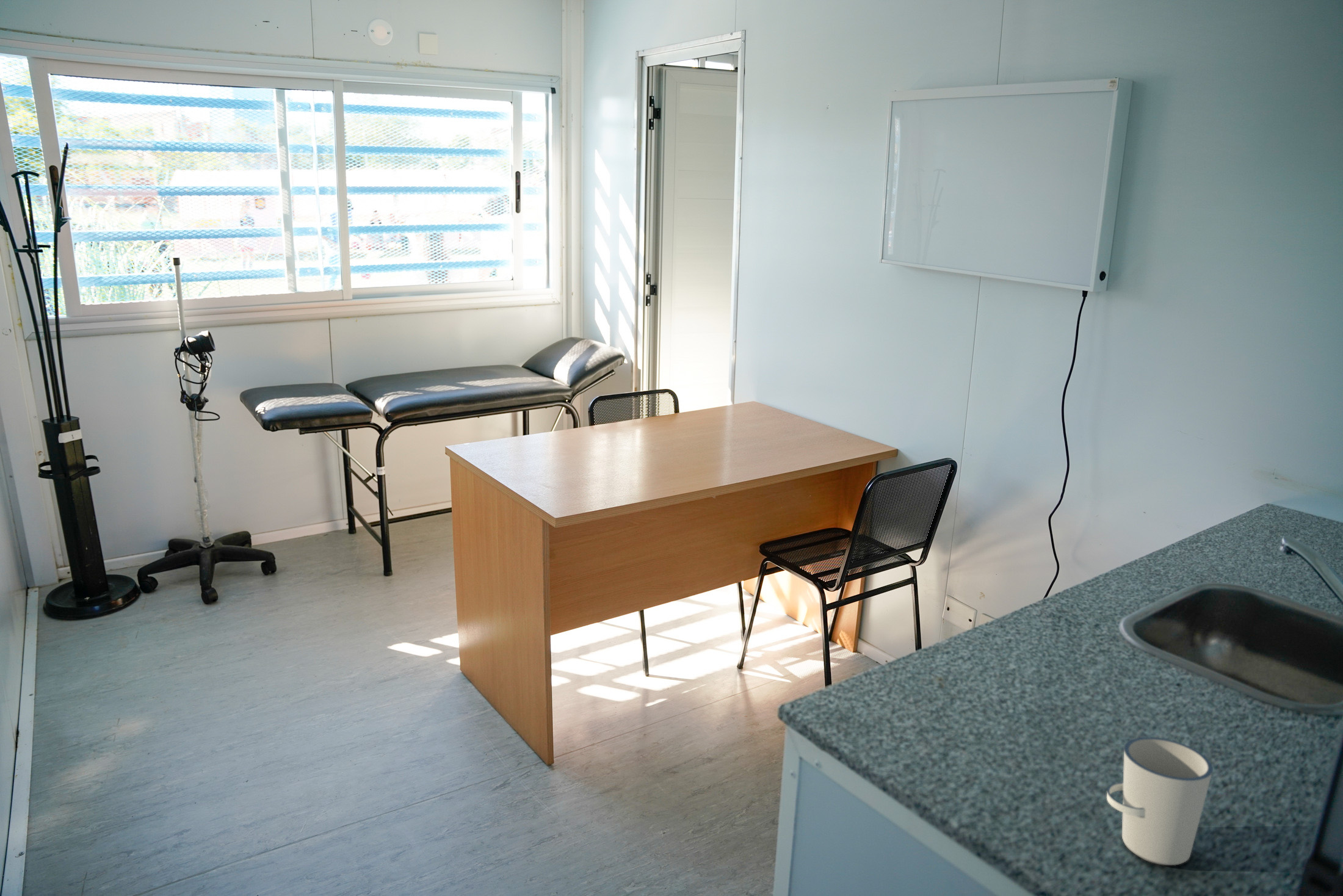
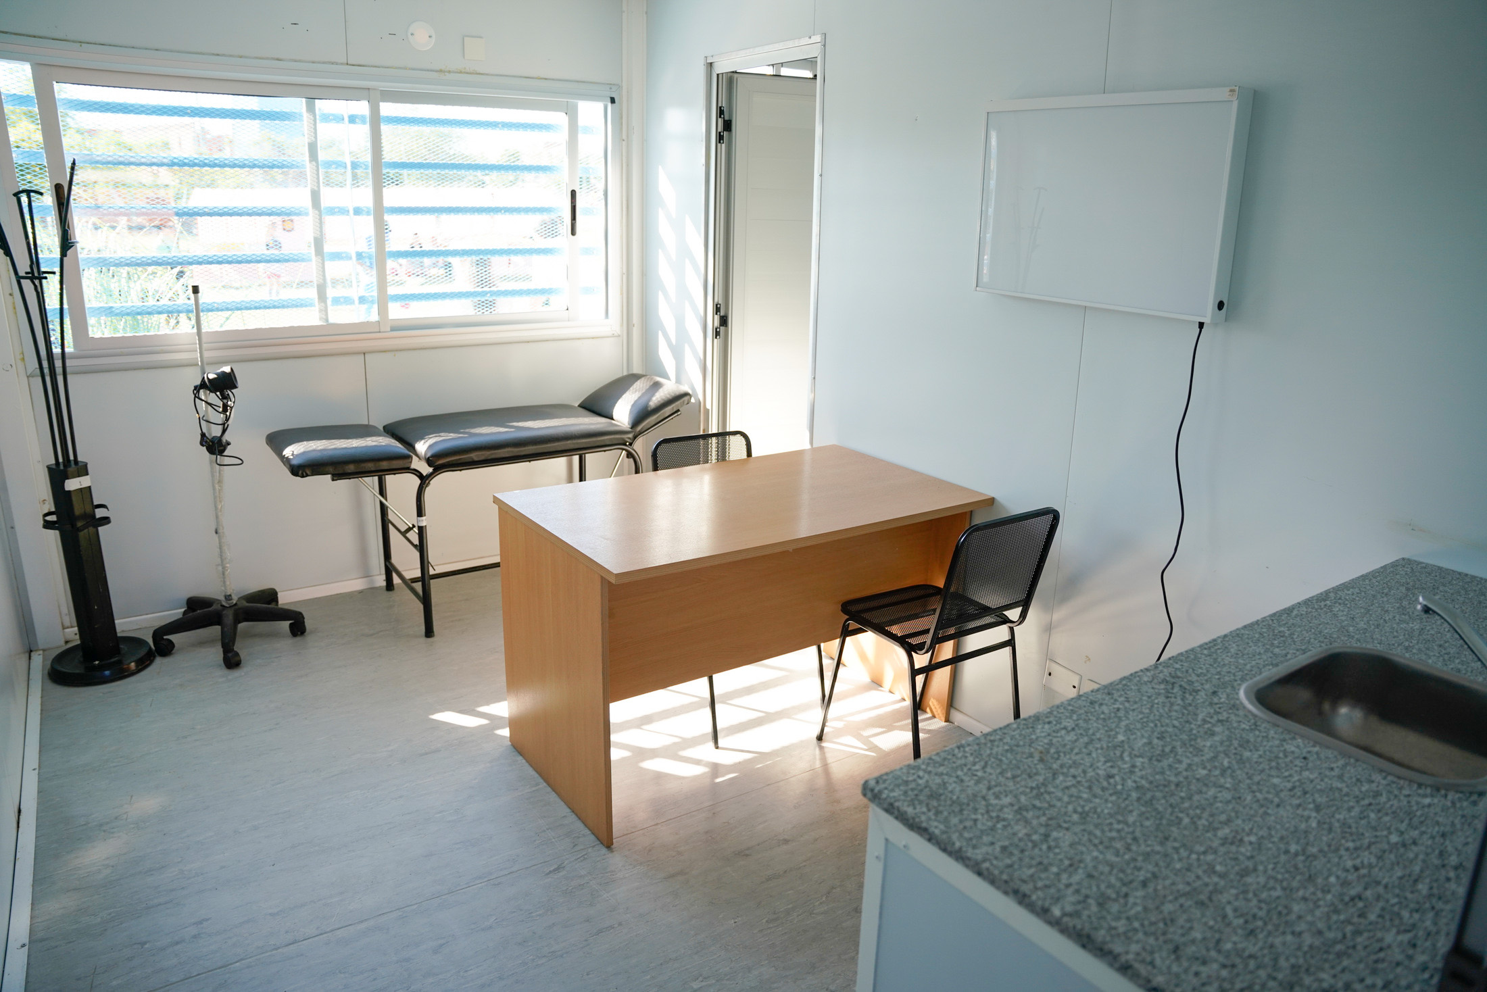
- cup [1106,737,1214,866]
